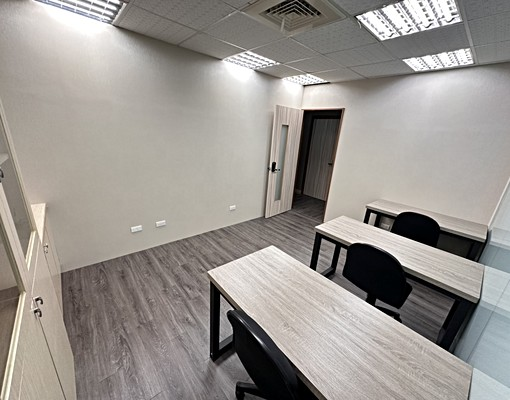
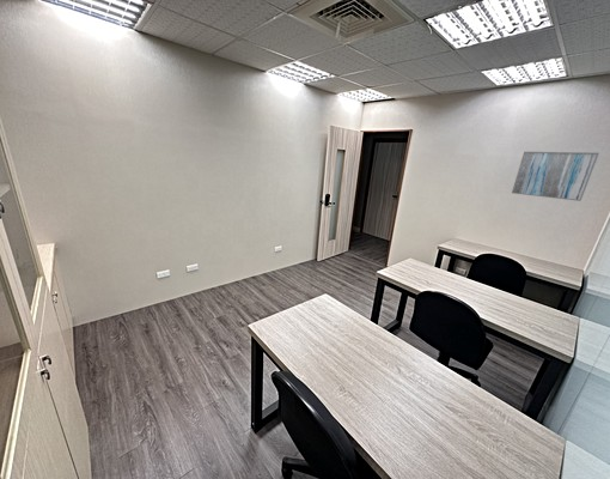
+ wall art [511,151,600,202]
